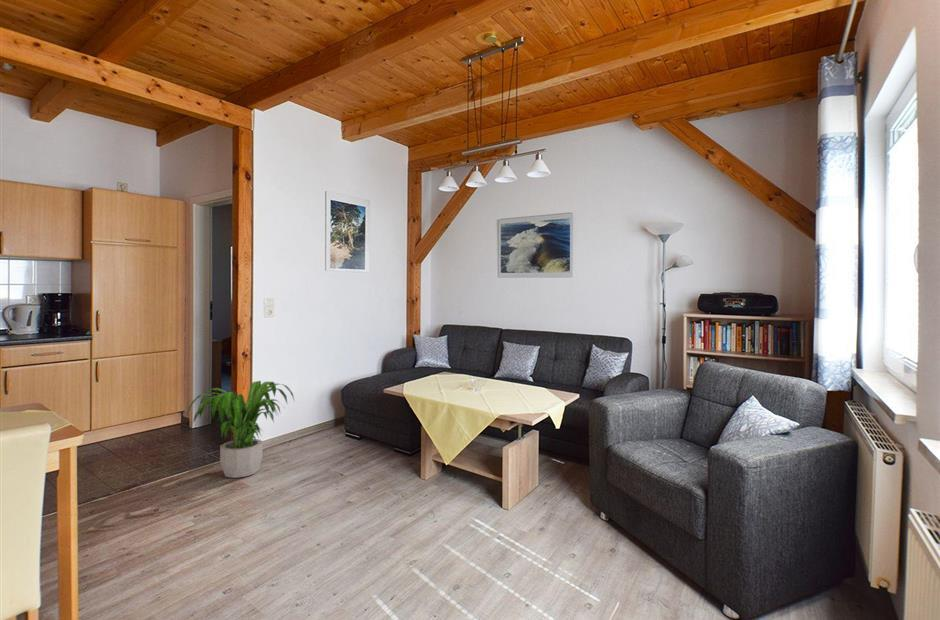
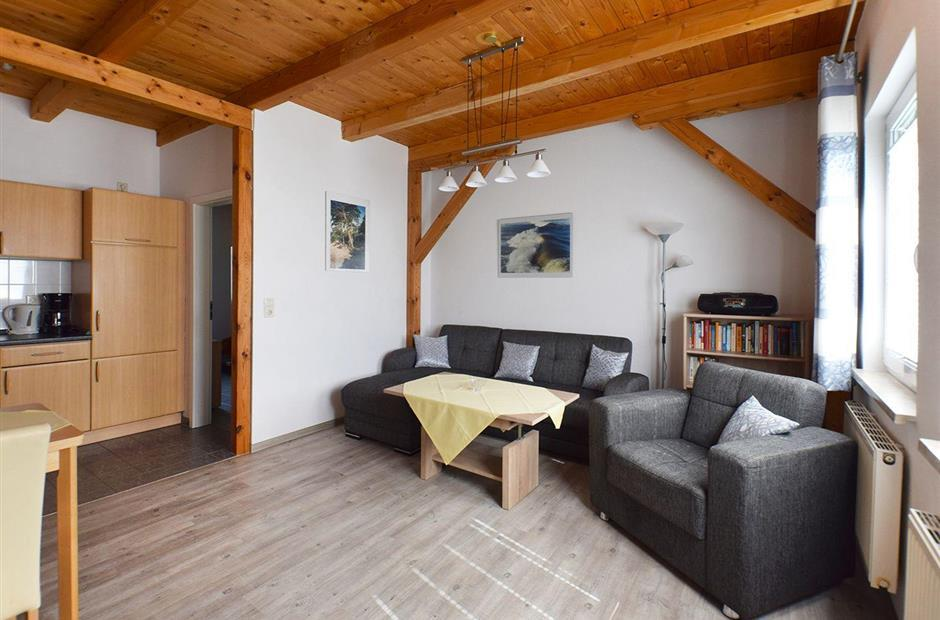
- potted plant [186,380,296,479]
